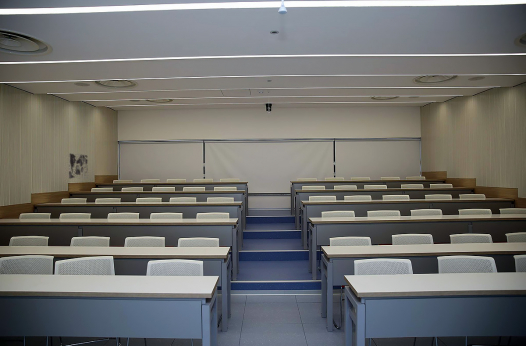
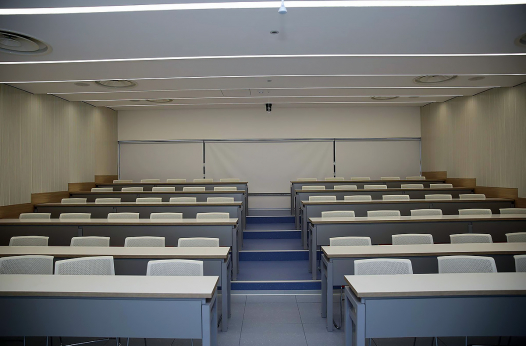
- map [68,153,89,180]
